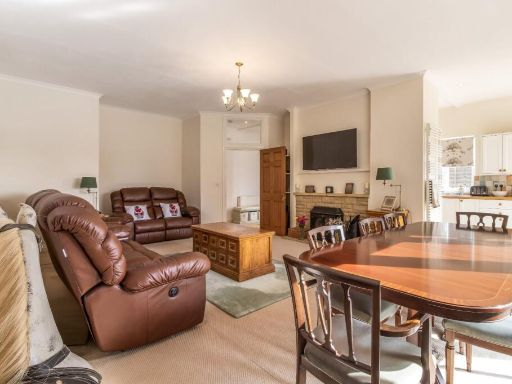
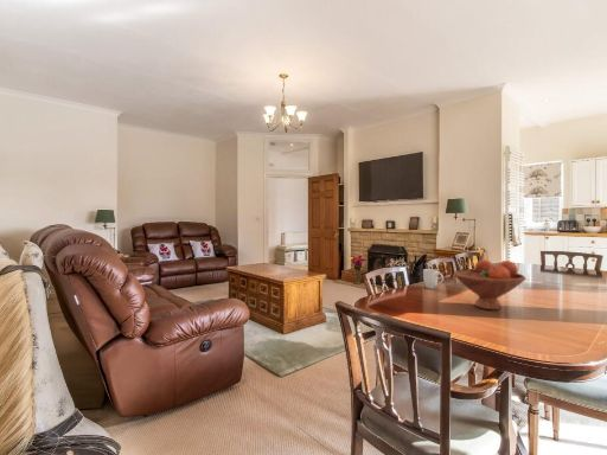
+ fruit bowl [453,258,526,310]
+ mug [422,268,445,290]
